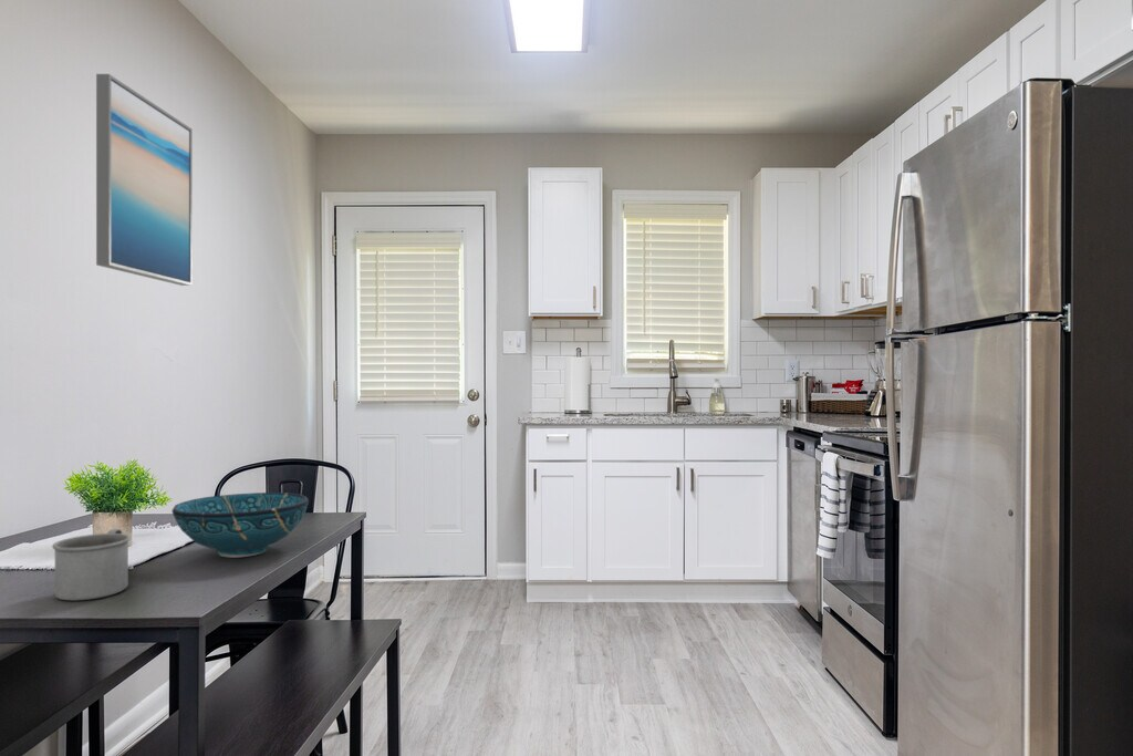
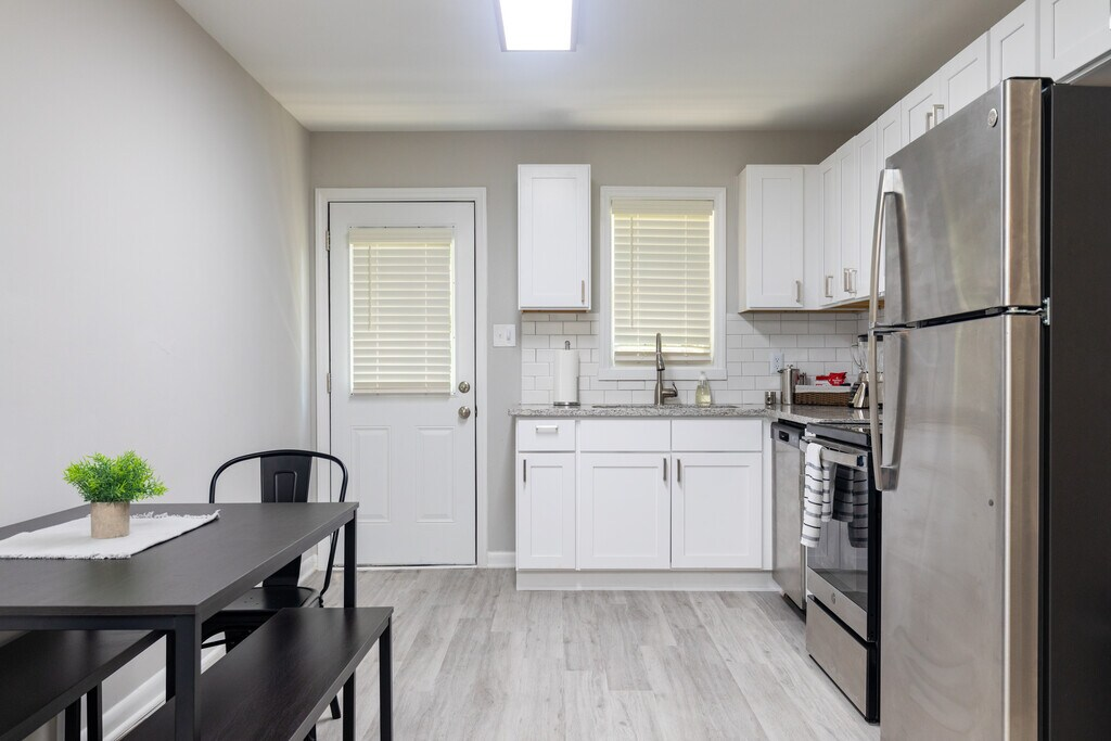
- wall art [95,73,194,287]
- mug [51,528,132,601]
- decorative bowl [170,491,310,559]
